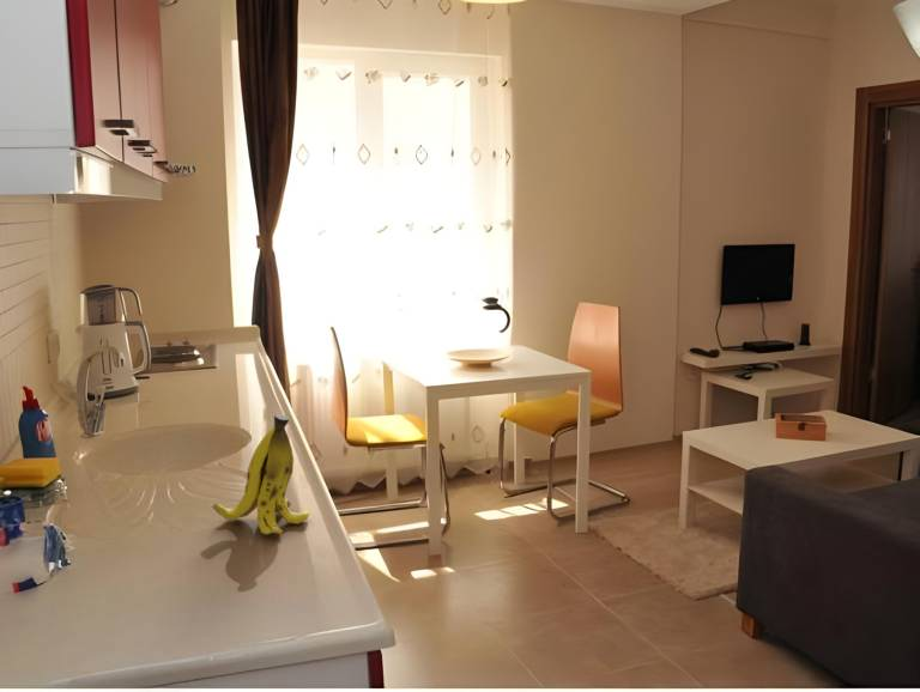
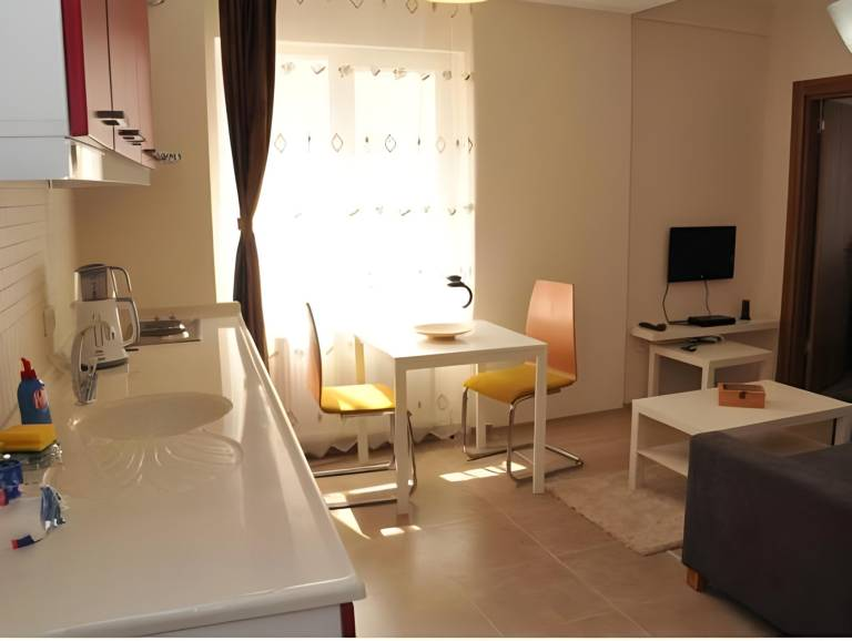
- banana [211,413,310,536]
